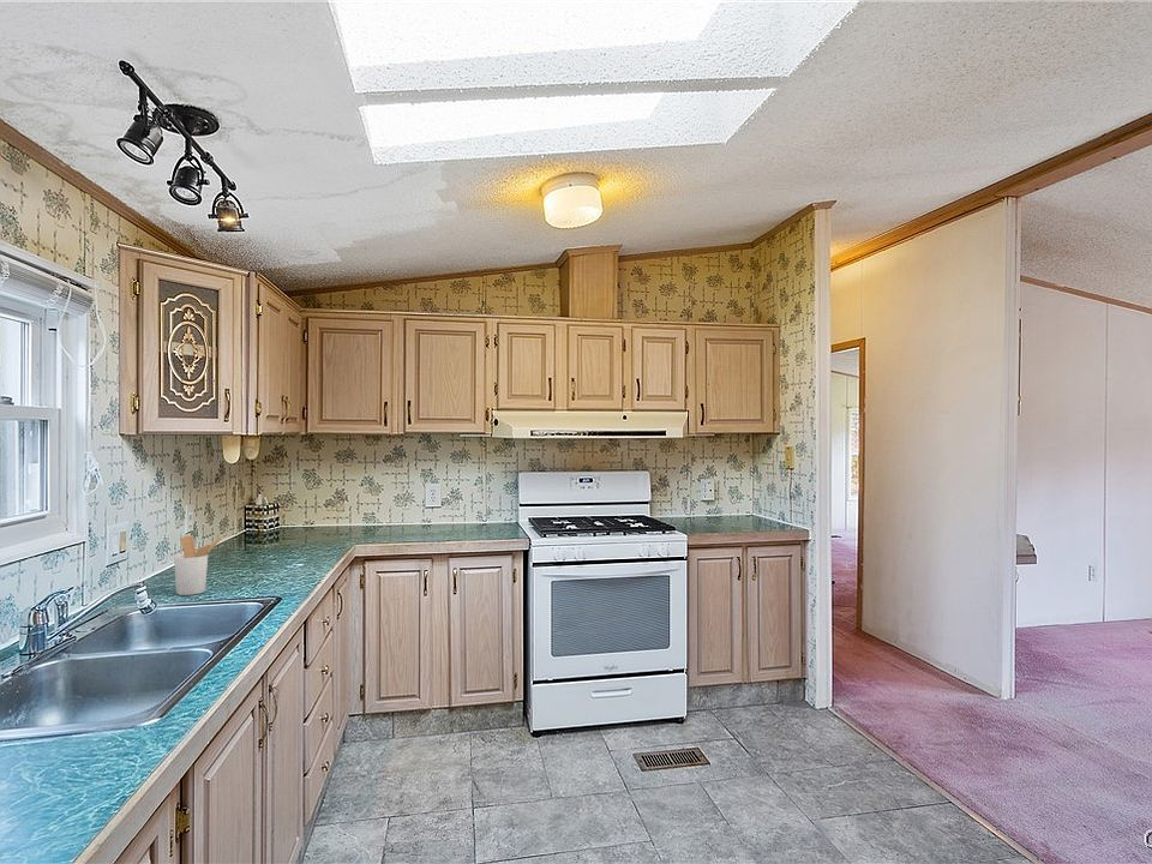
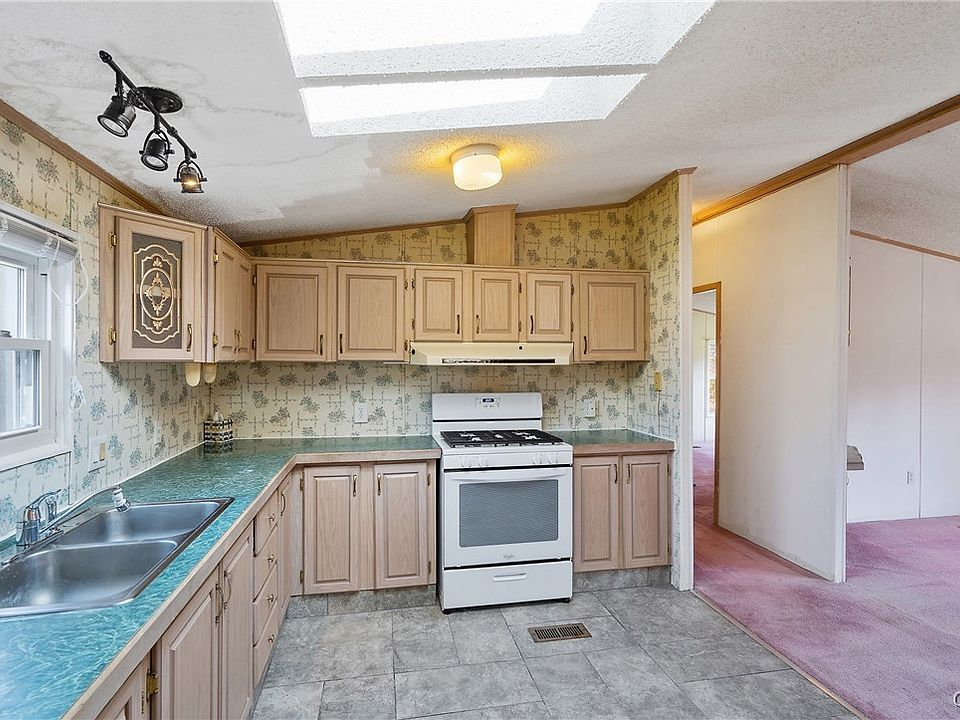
- utensil holder [173,534,223,596]
